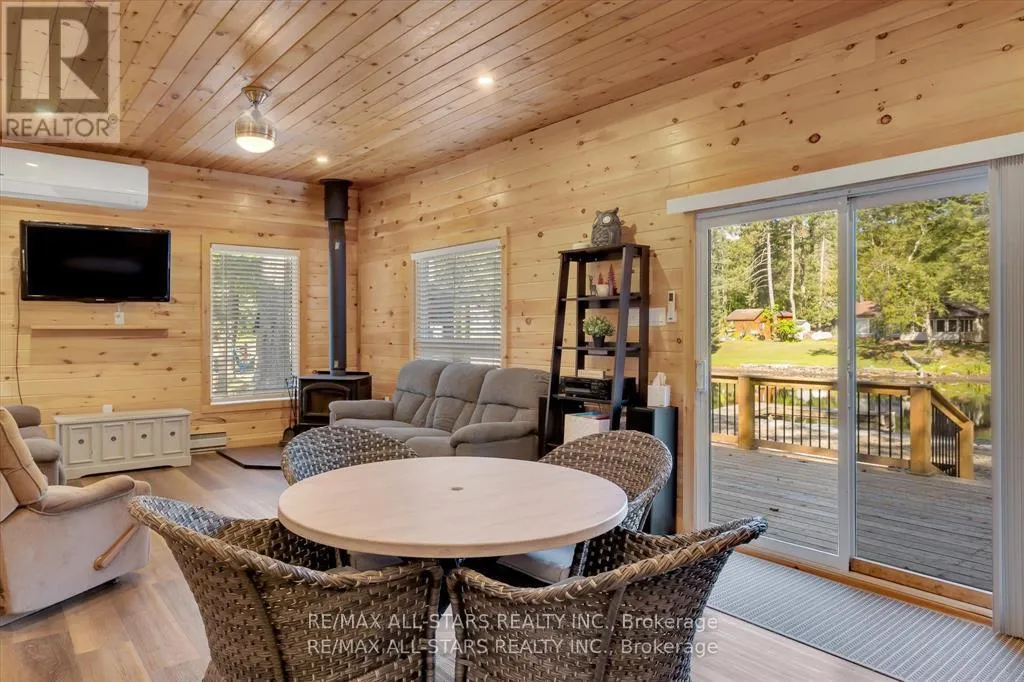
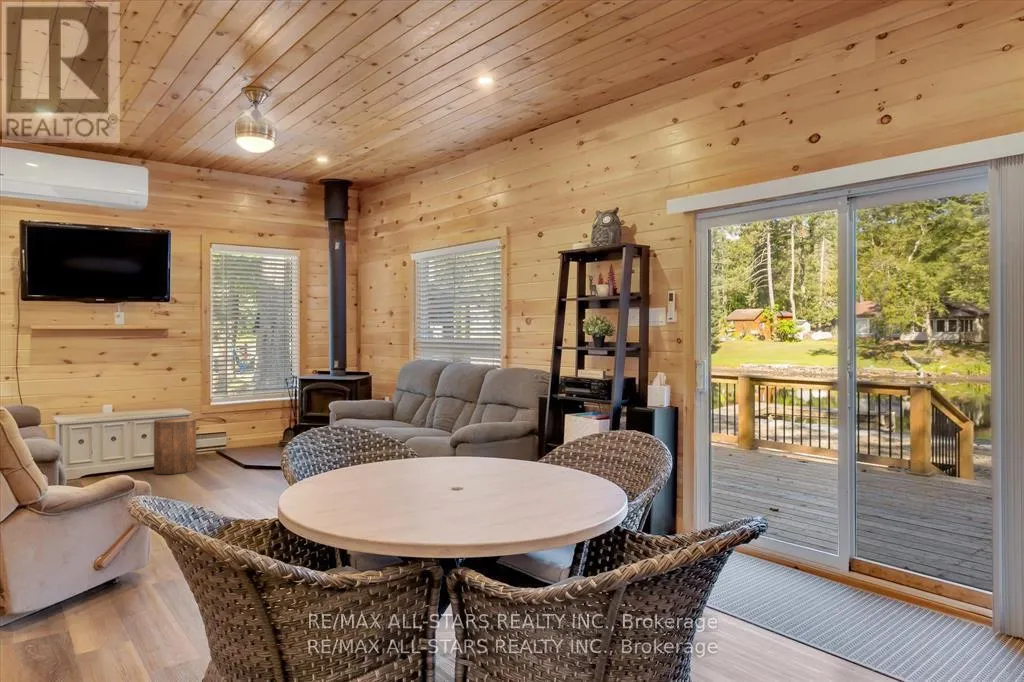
+ stool [153,417,197,475]
